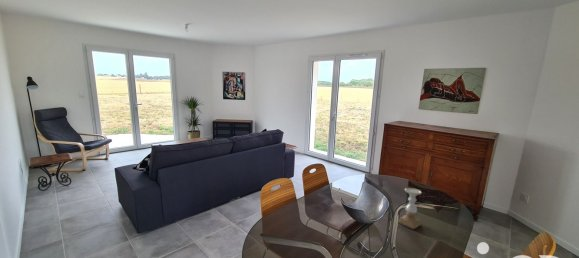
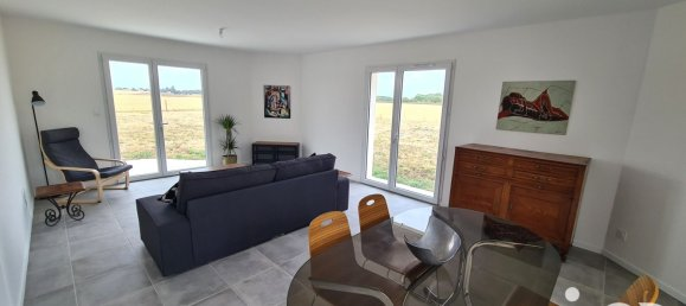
- candle holder [397,187,423,230]
